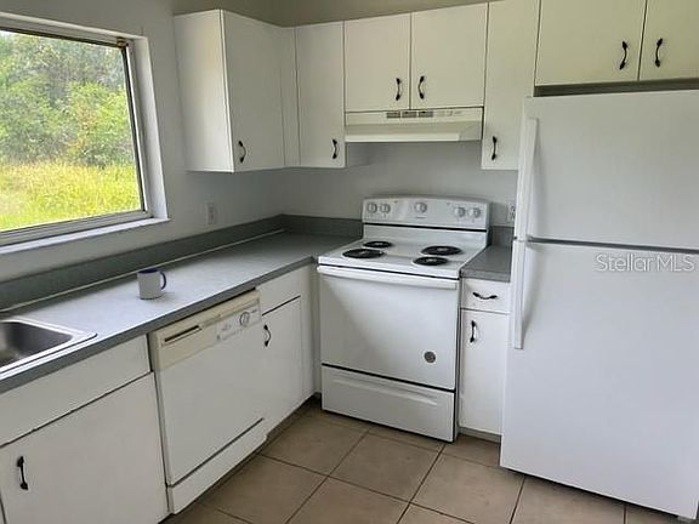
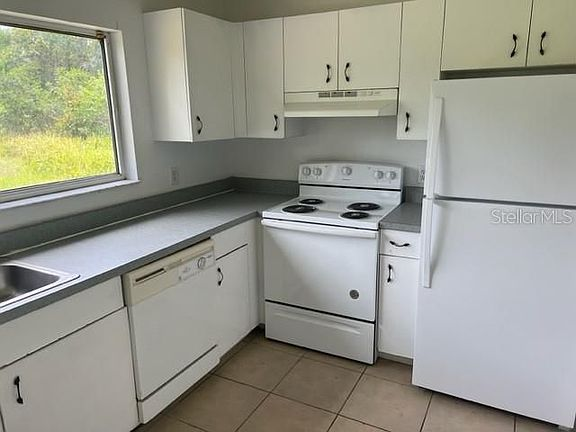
- mug [136,268,167,300]
